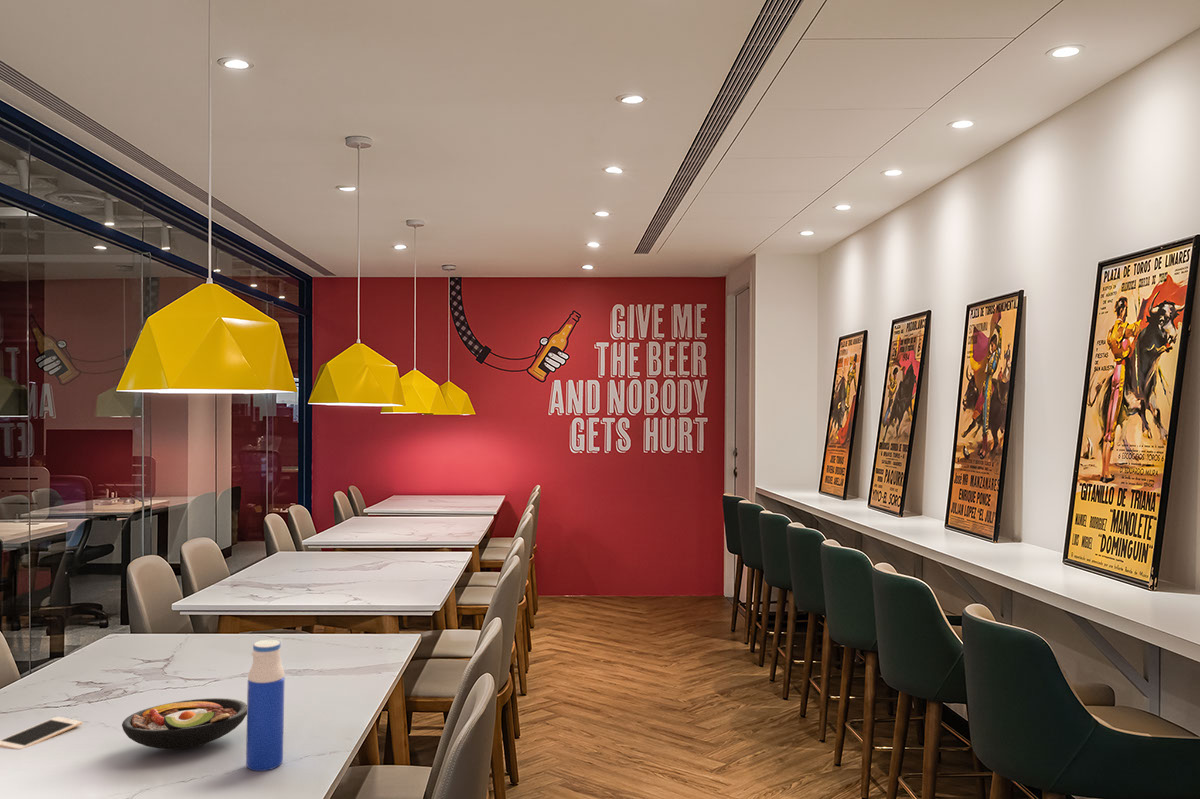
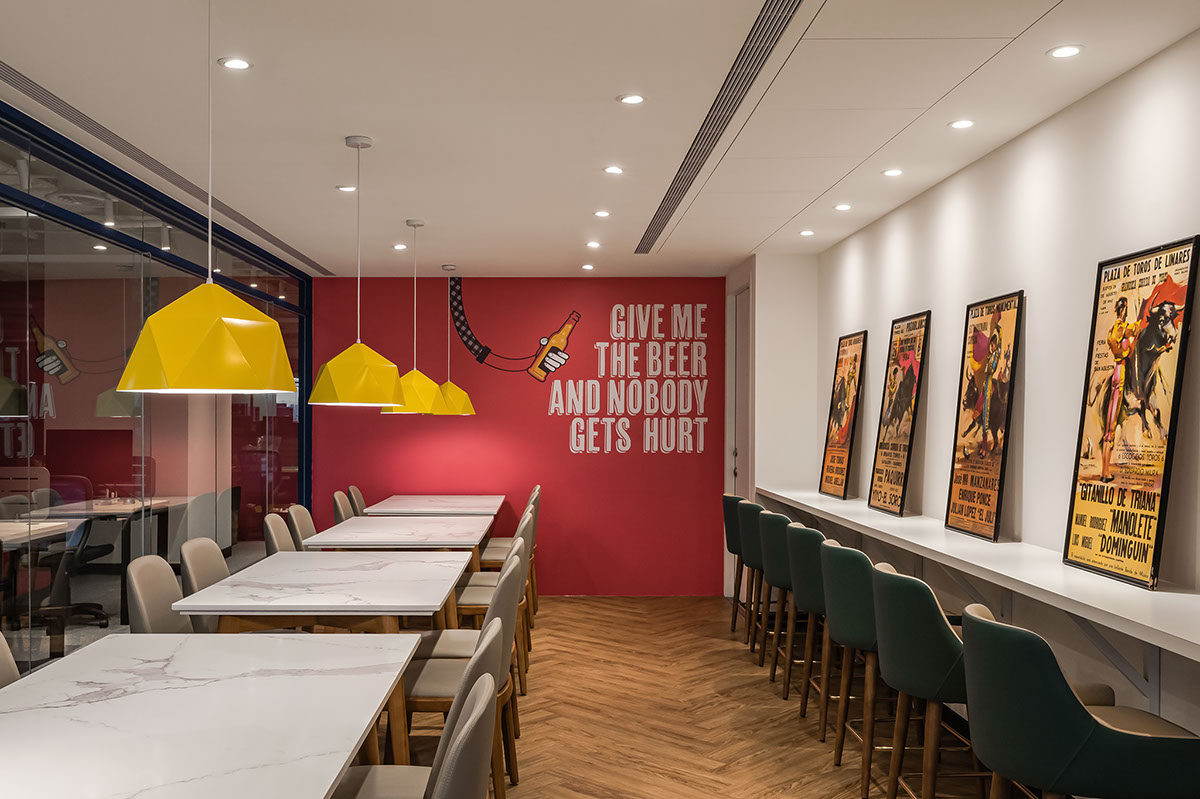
- water bottle [245,639,286,772]
- cell phone [0,716,83,750]
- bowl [121,697,247,750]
